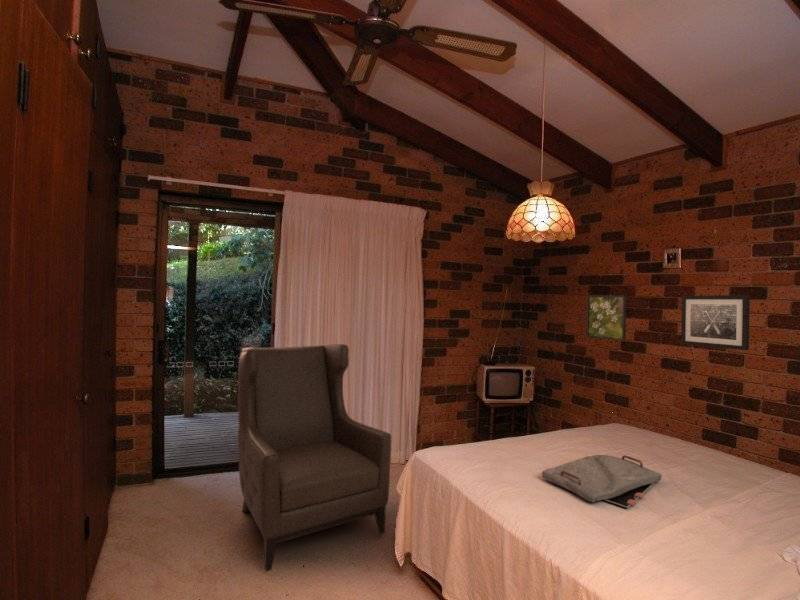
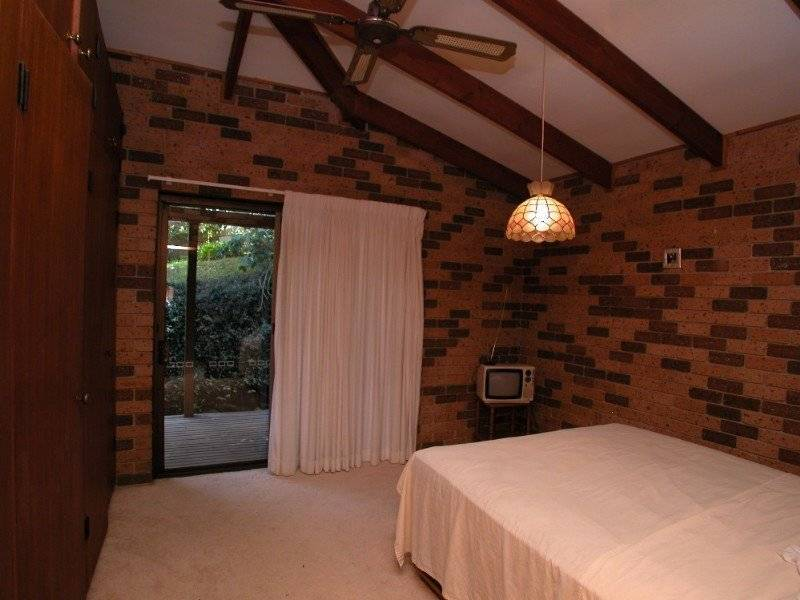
- wall art [680,294,751,351]
- chair [237,343,392,572]
- serving tray [541,454,663,509]
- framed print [586,294,627,342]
